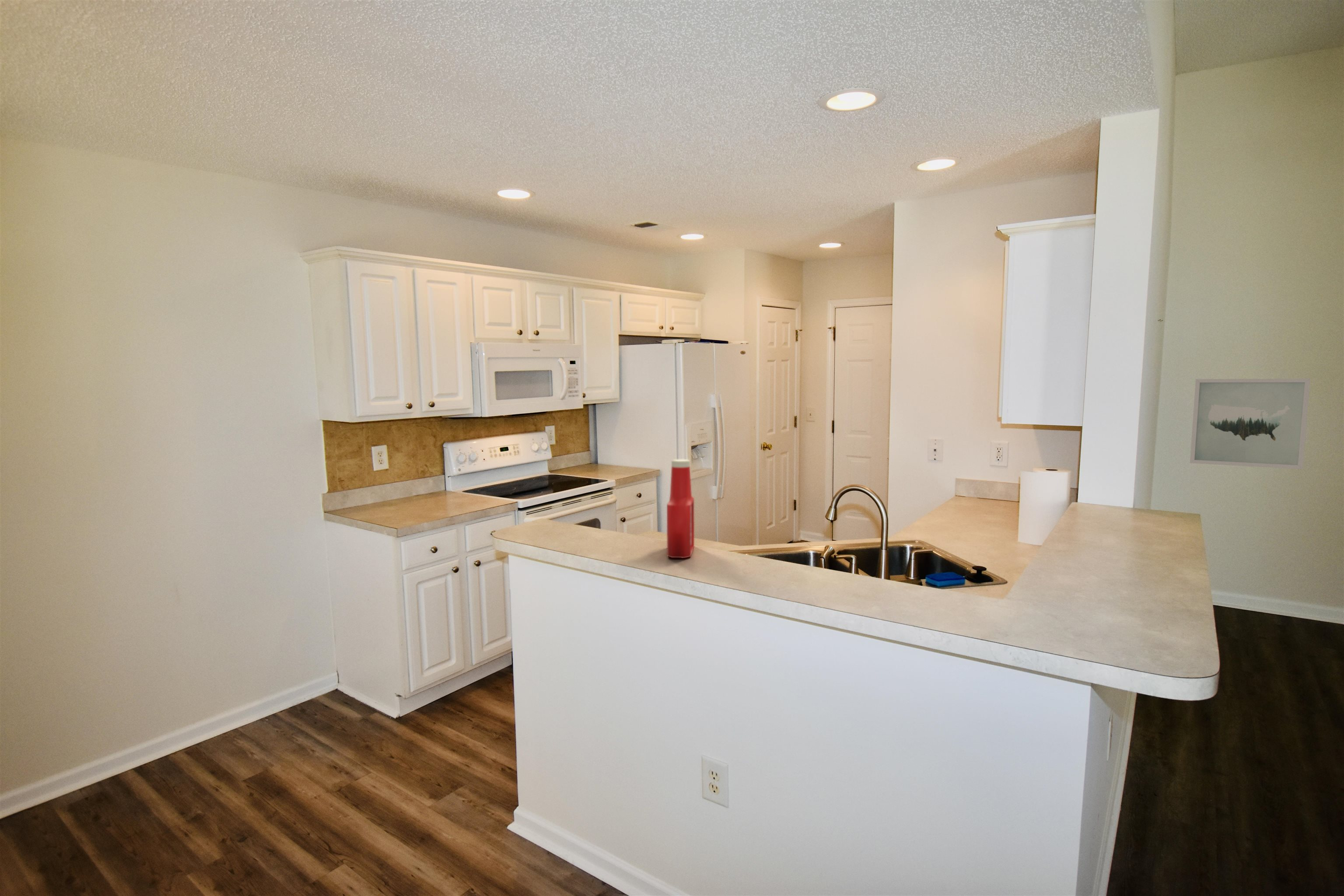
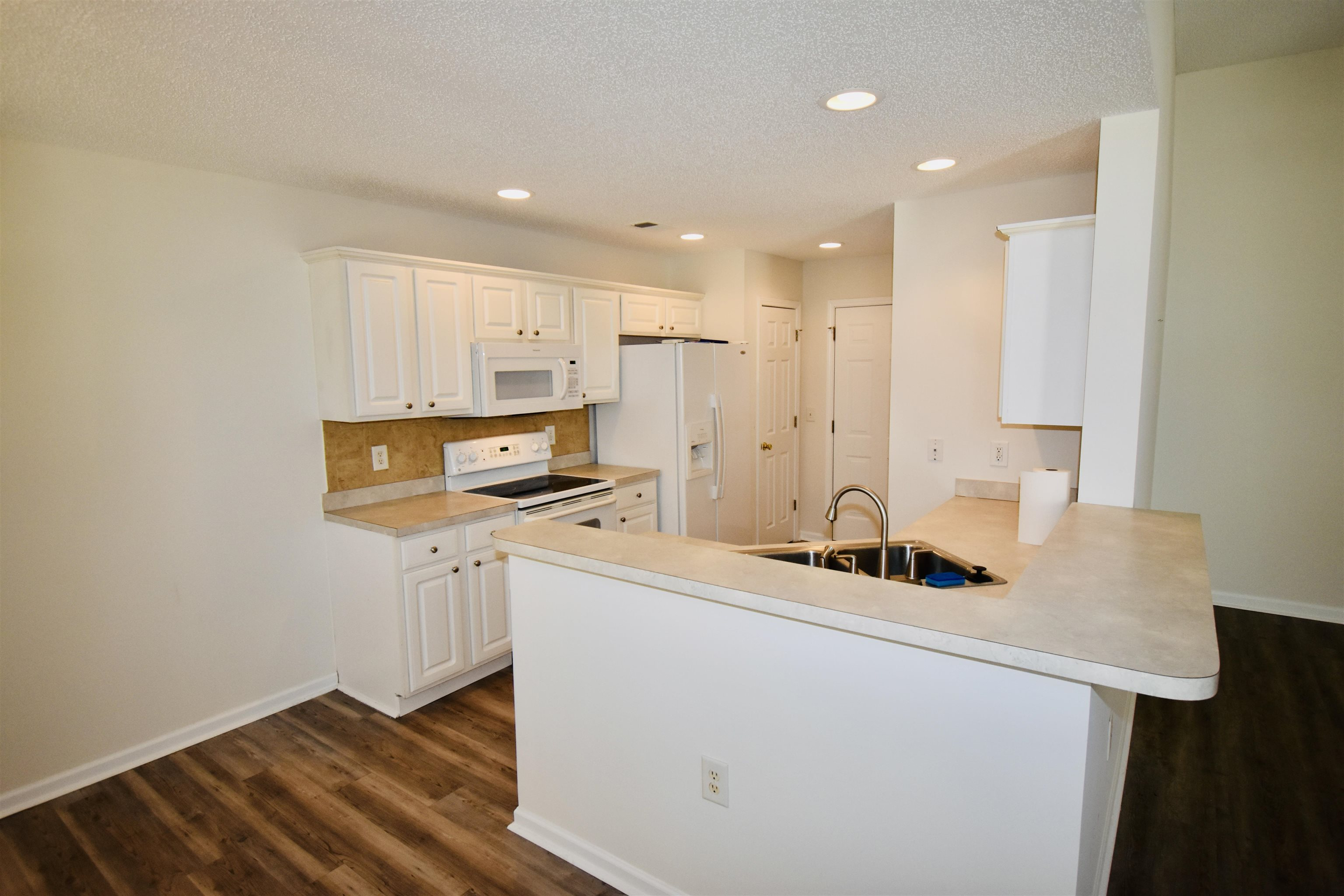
- soap bottle [666,459,695,559]
- wall art [1190,378,1311,469]
